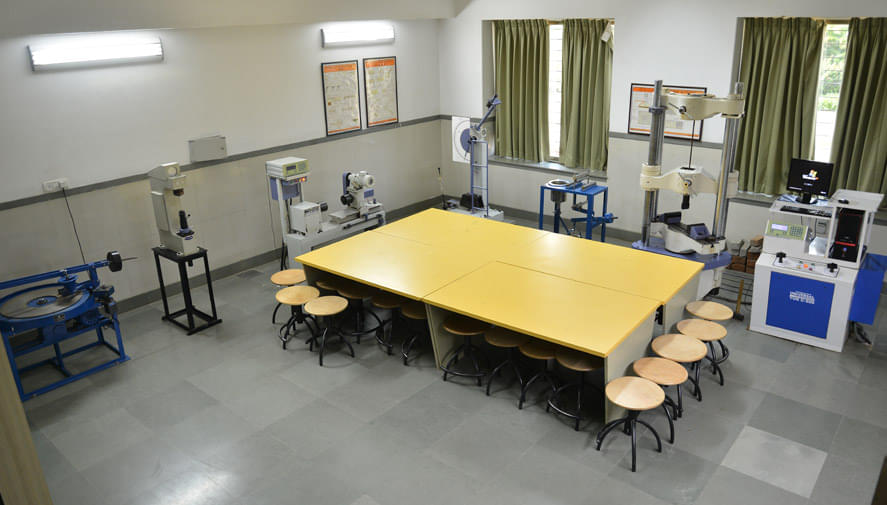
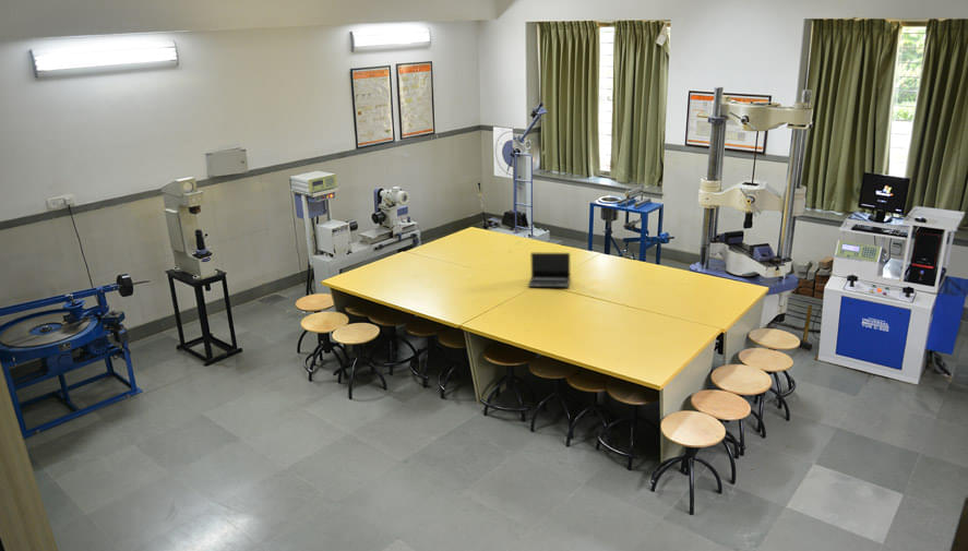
+ laptop [527,252,571,288]
